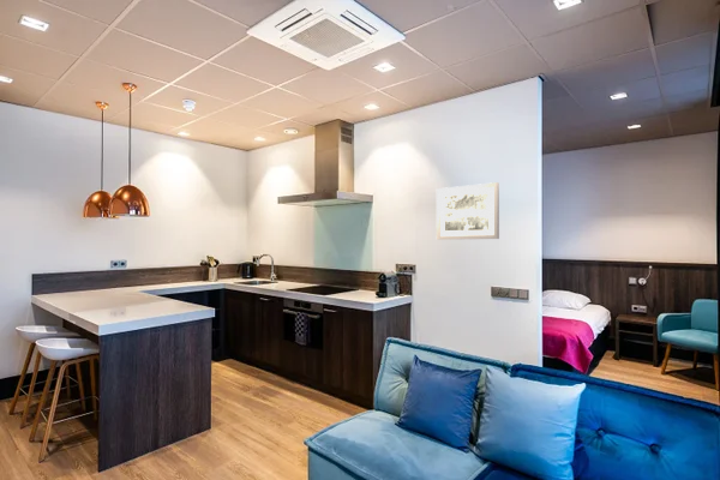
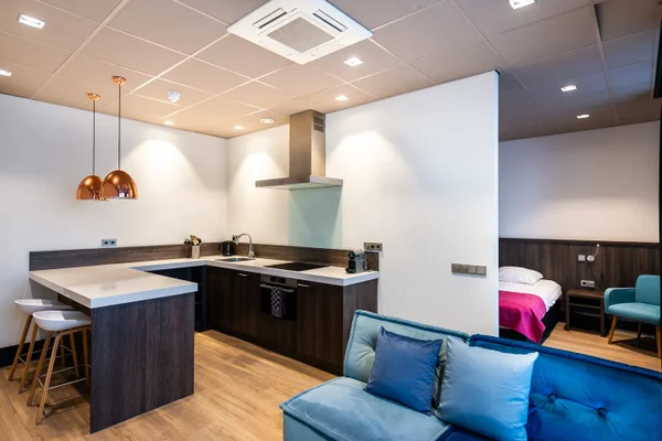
- wall art [436,181,500,241]
